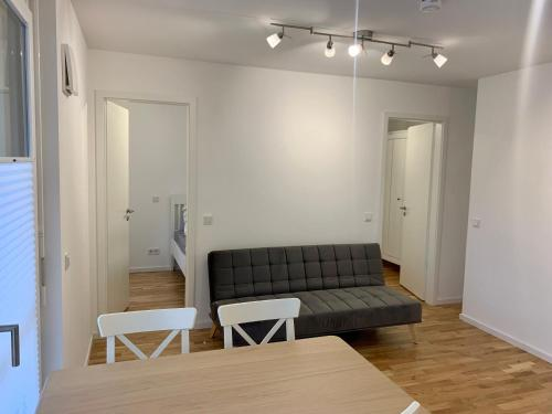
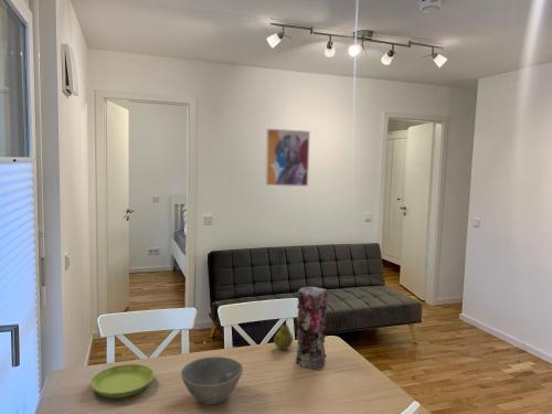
+ wall art [264,127,311,188]
+ vase [295,286,329,371]
+ saucer [89,363,155,399]
+ bowl [180,355,244,405]
+ fruit [273,321,294,350]
